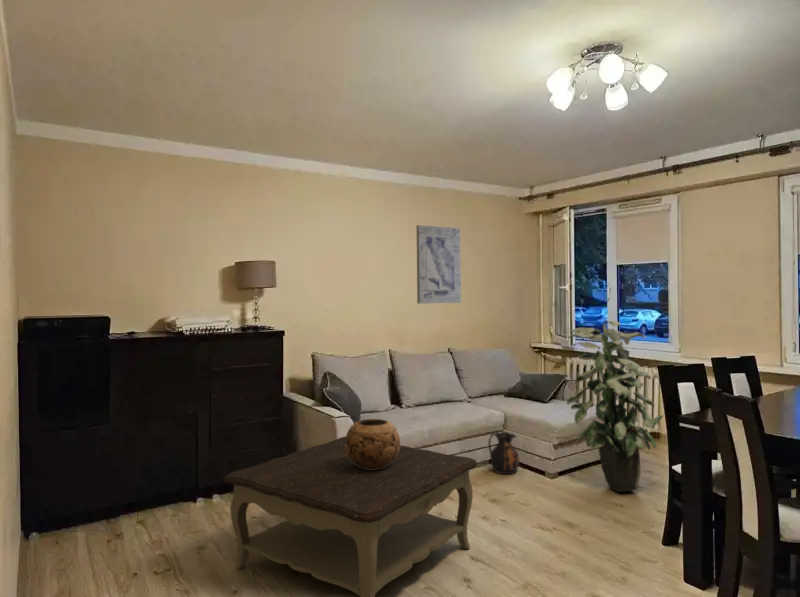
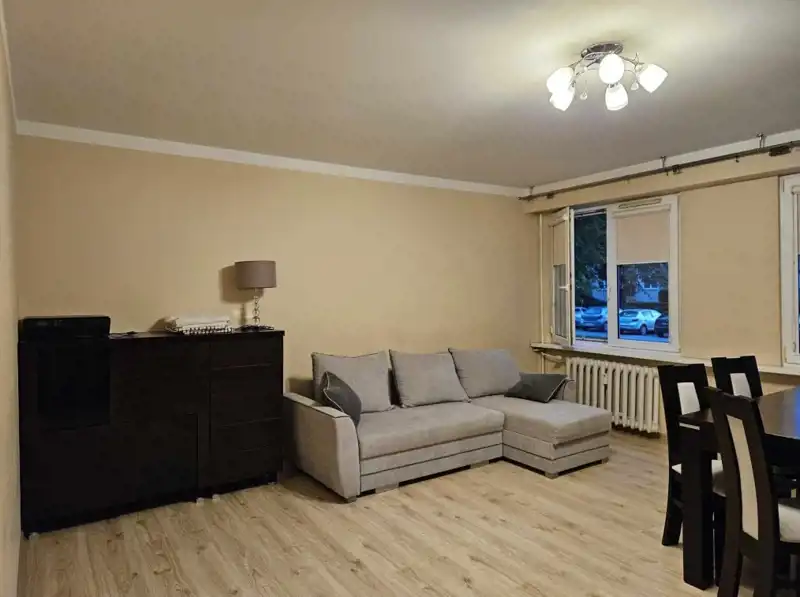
- ceramic jug [488,431,520,475]
- wall art [415,224,462,305]
- coffee table [224,436,478,597]
- decorative bowl [345,418,401,470]
- indoor plant [566,320,664,493]
